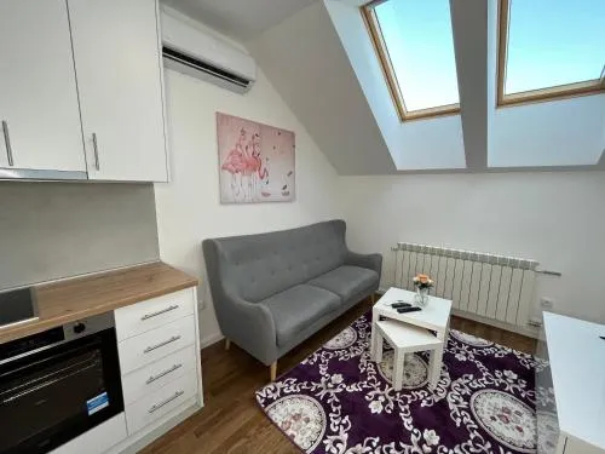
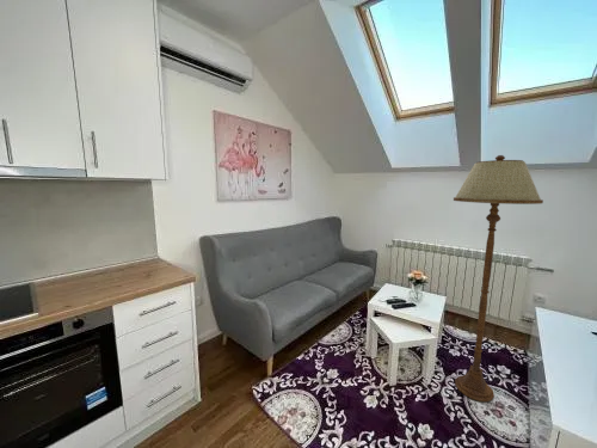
+ floor lamp [453,154,544,403]
